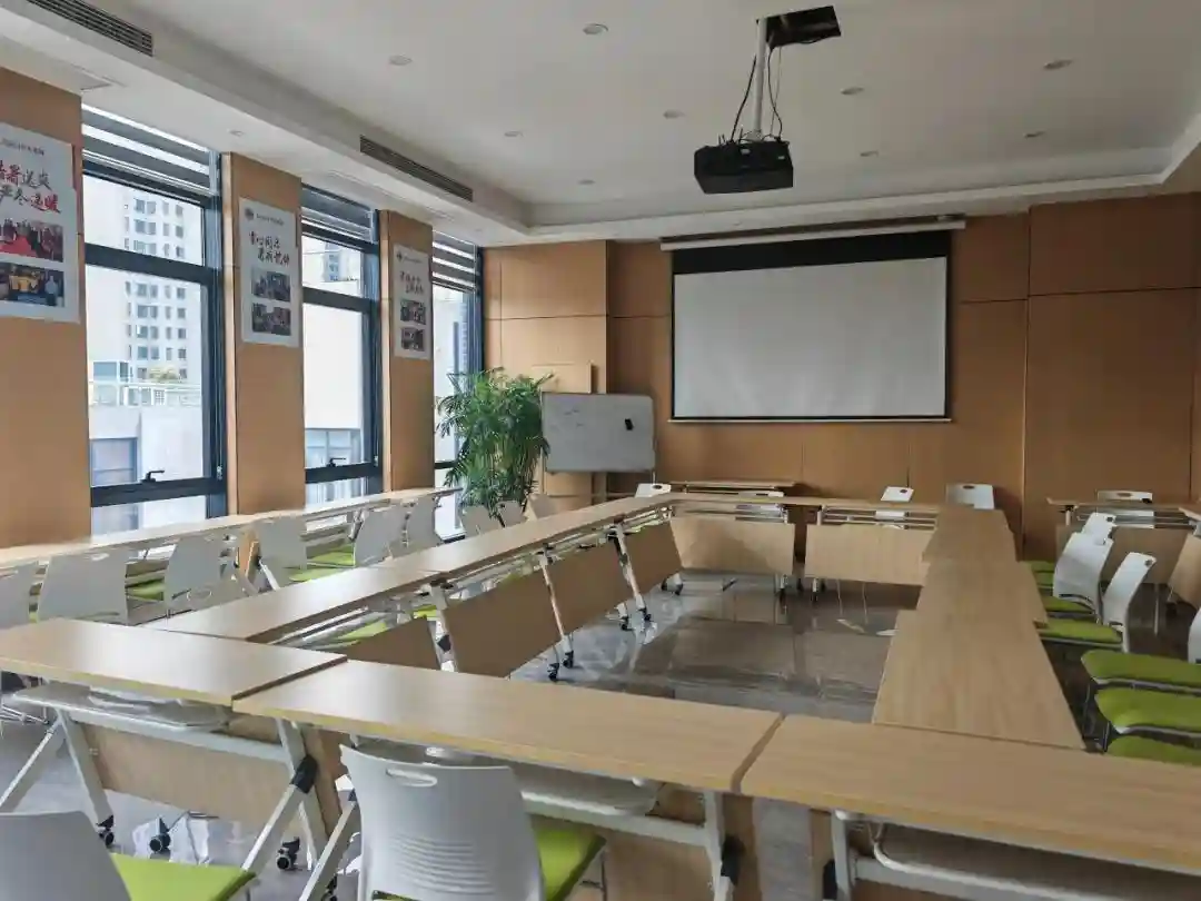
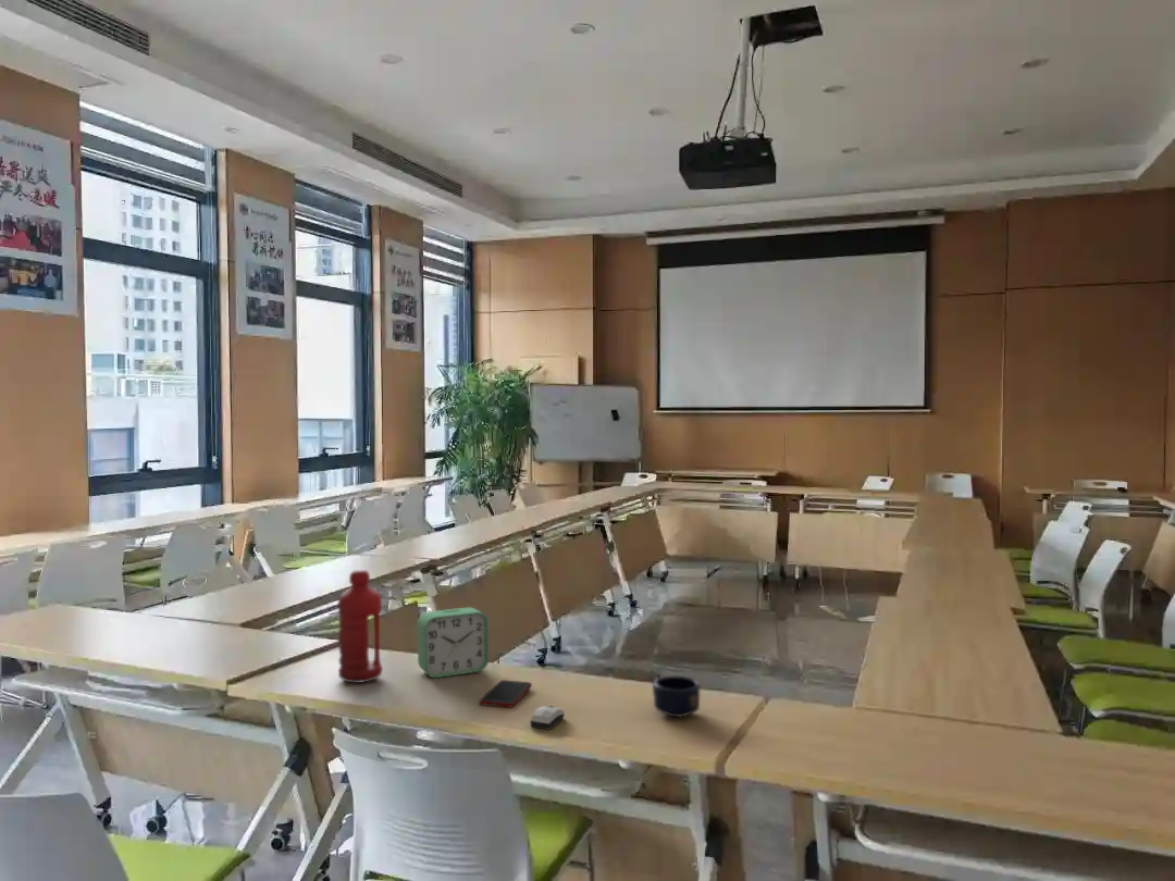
+ cell phone [479,679,533,708]
+ alarm clock [417,606,490,679]
+ mug [652,675,701,718]
+ computer mouse [529,705,565,731]
+ water bottle [337,569,383,684]
